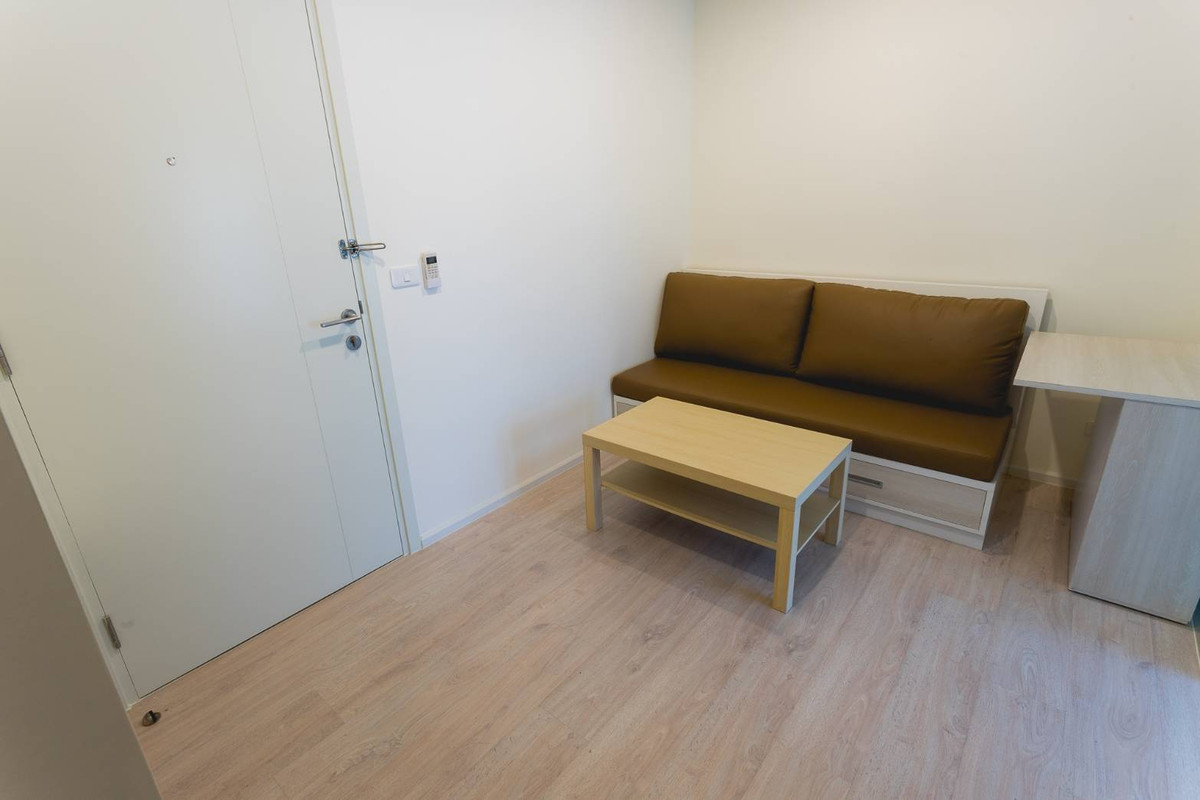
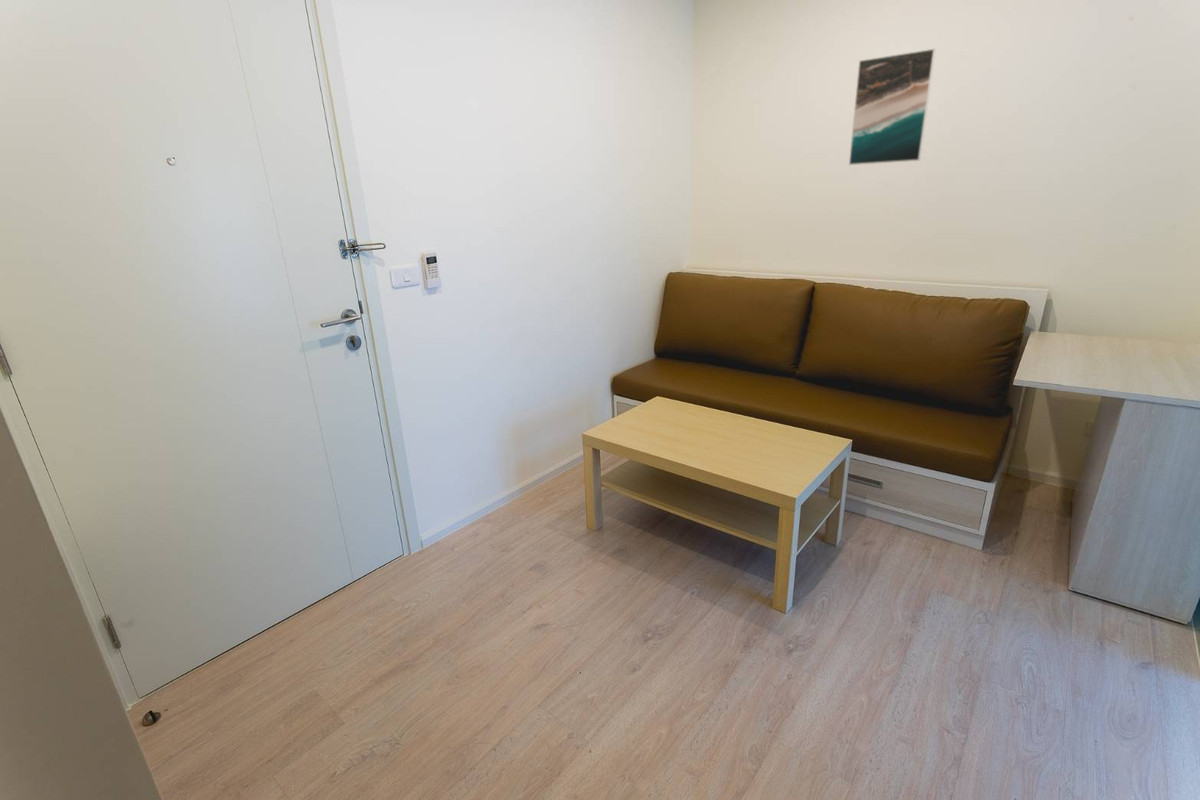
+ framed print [848,47,936,166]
